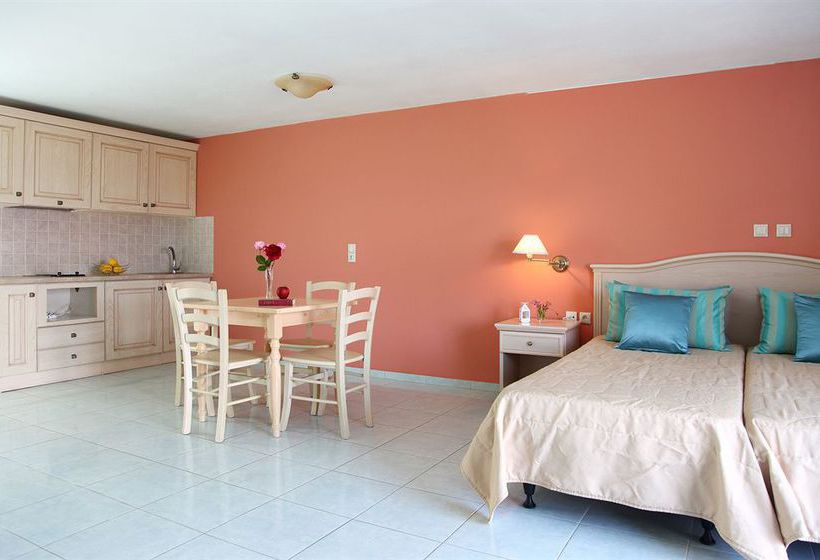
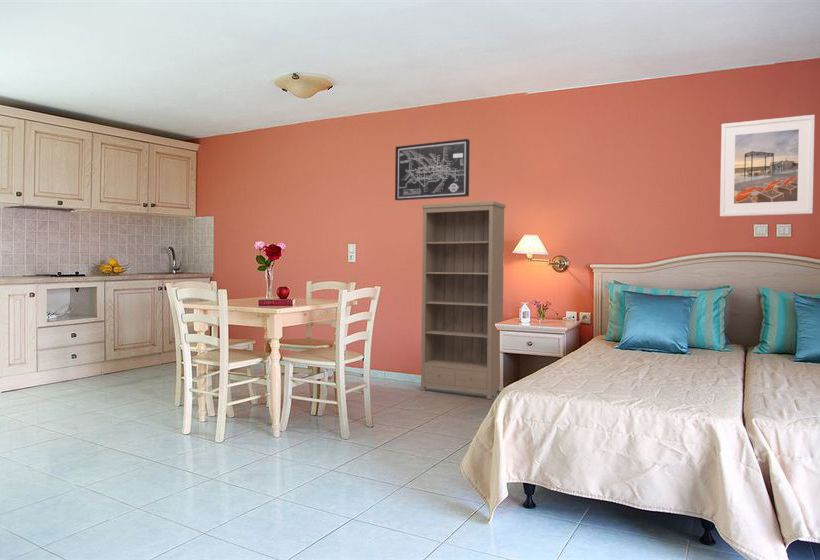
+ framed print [719,114,816,217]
+ bookshelf [420,200,506,400]
+ wall art [394,138,471,201]
